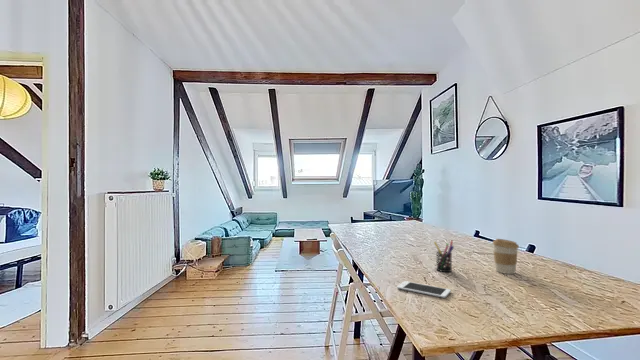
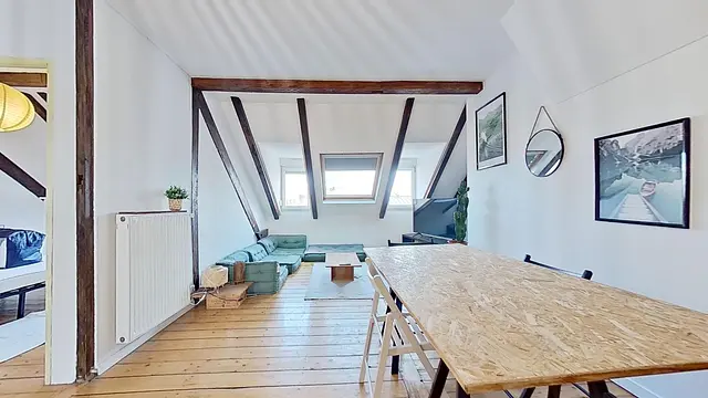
- pen holder [433,240,455,273]
- coffee cup [492,238,520,275]
- cell phone [396,280,452,299]
